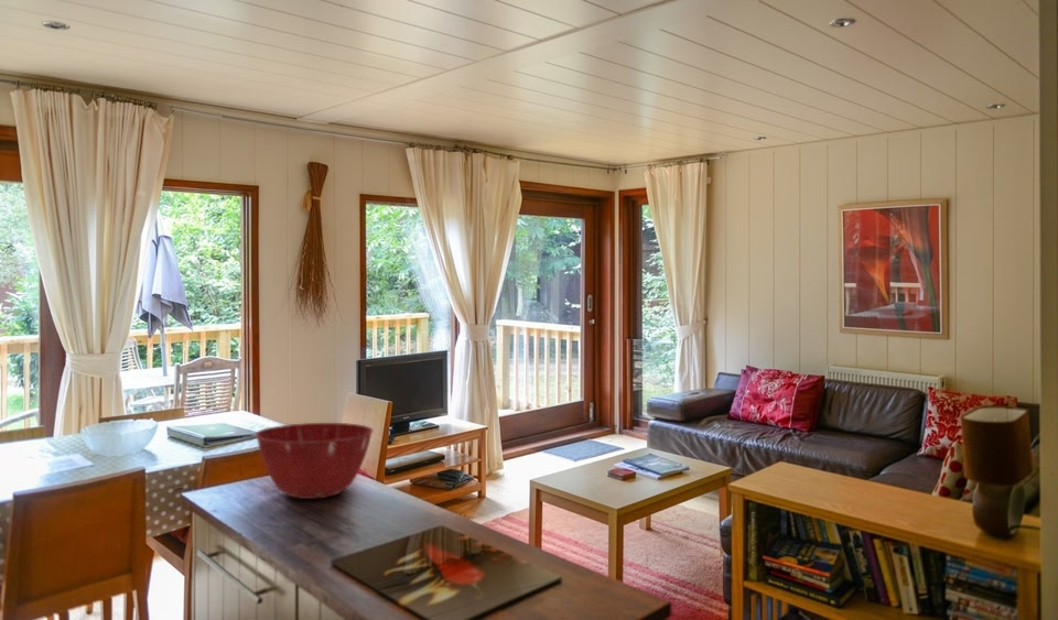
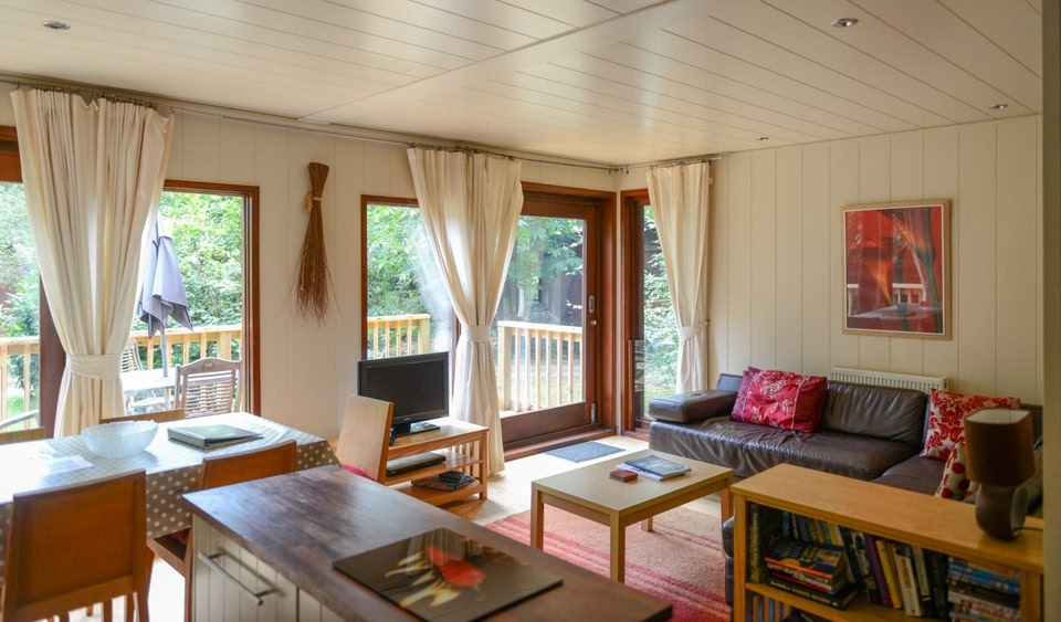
- mixing bowl [253,422,375,500]
